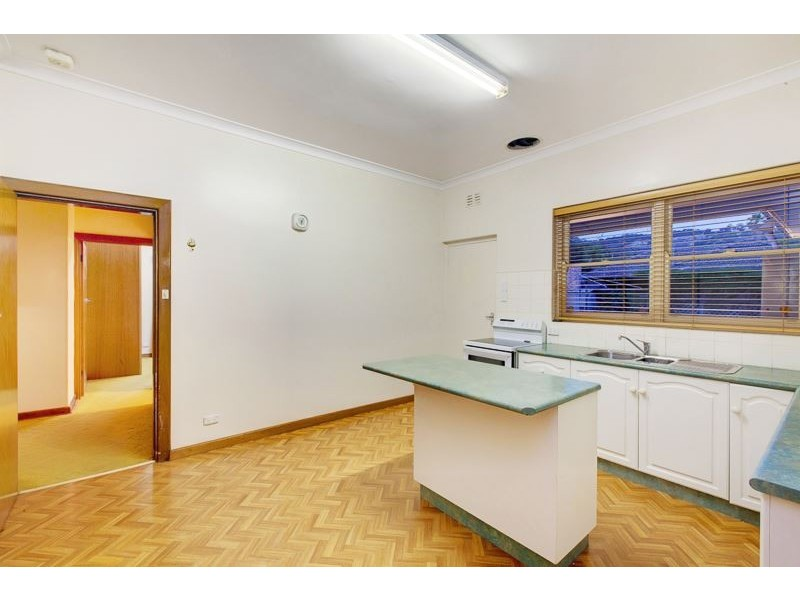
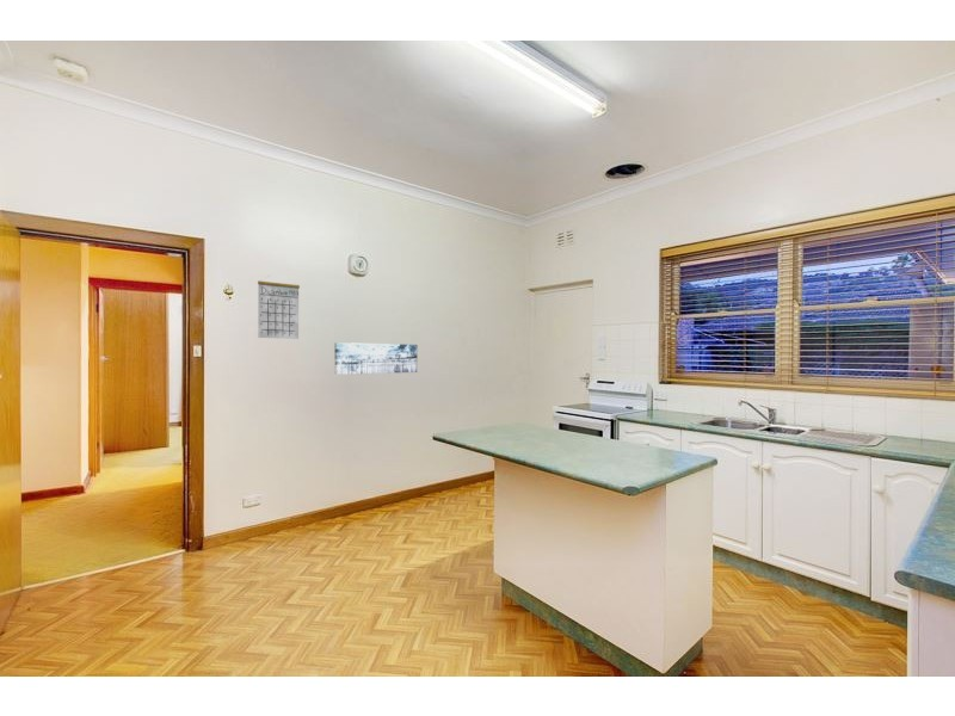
+ calendar [257,274,301,340]
+ wall art [333,341,419,376]
